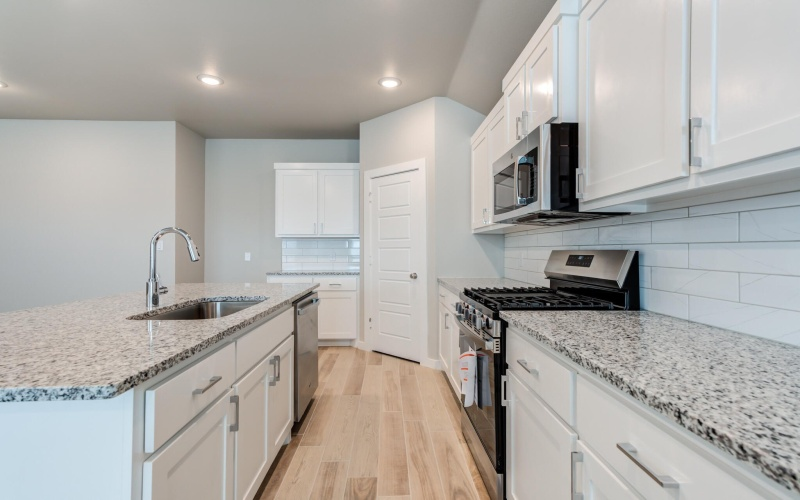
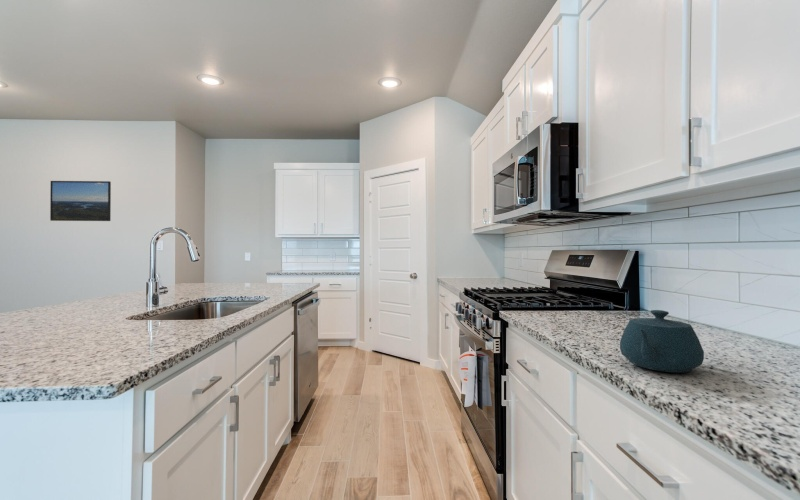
+ teapot [619,309,705,374]
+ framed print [49,180,112,222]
